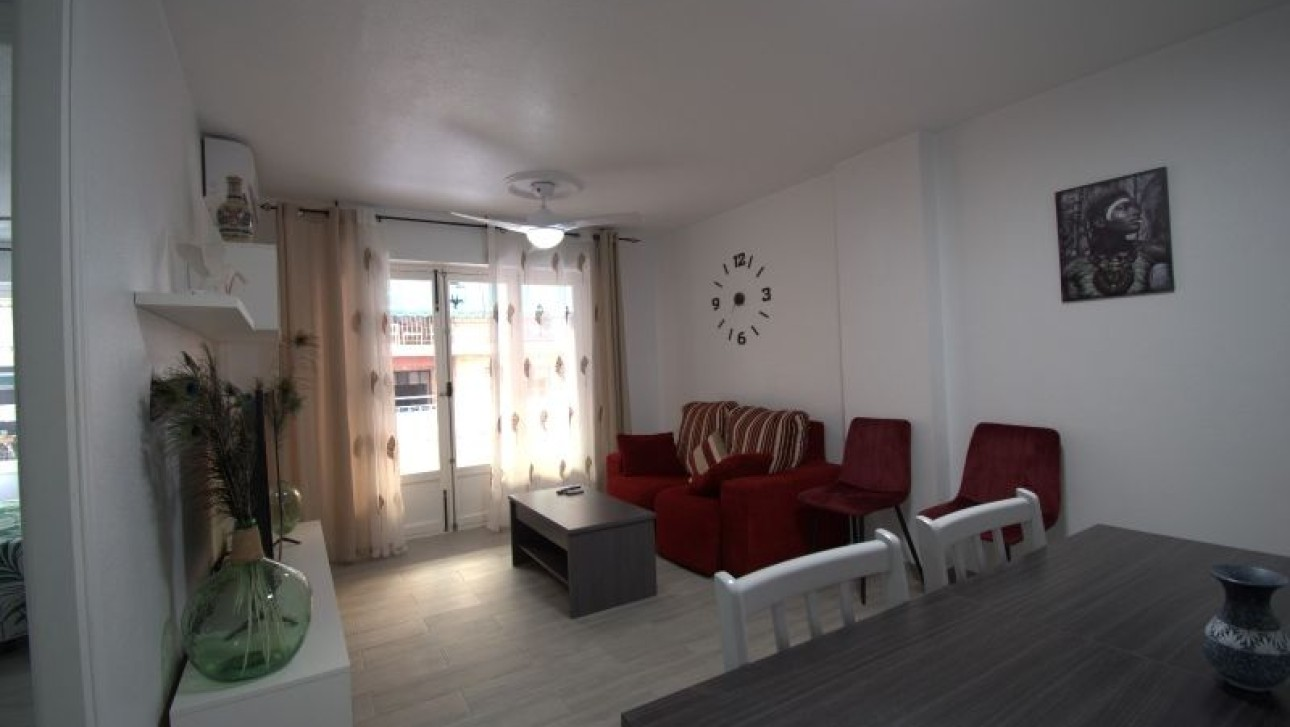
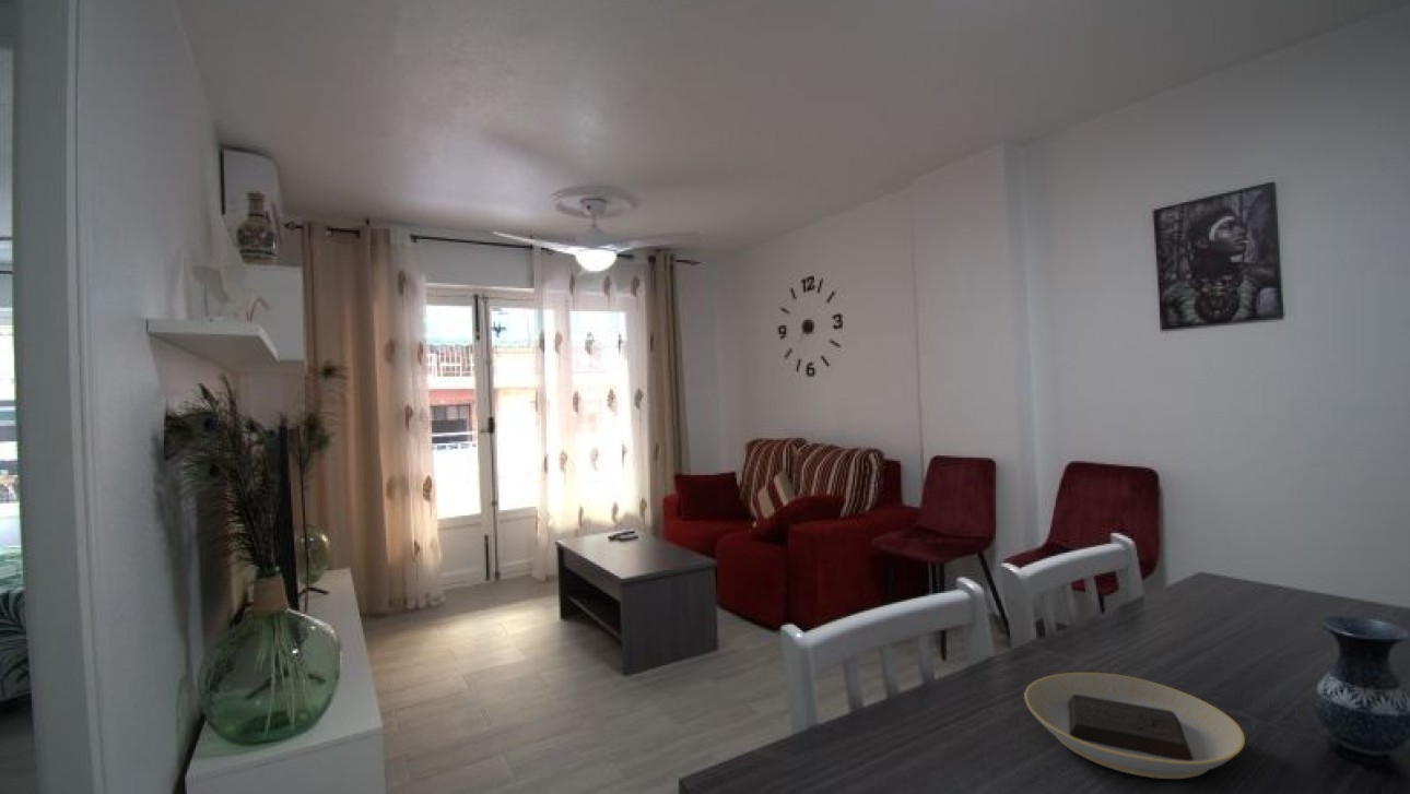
+ plate [1023,672,1246,780]
